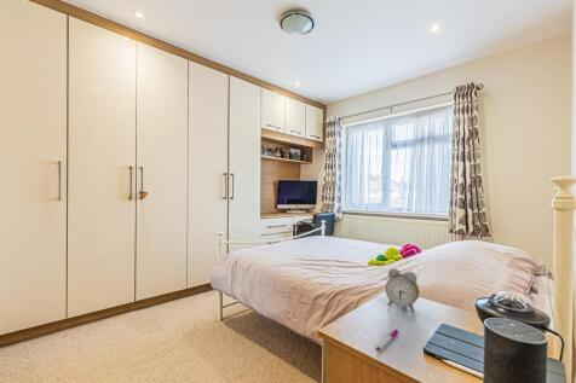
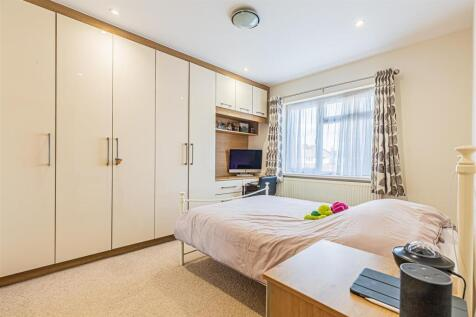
- alarm clock [385,267,420,314]
- pen [375,329,399,352]
